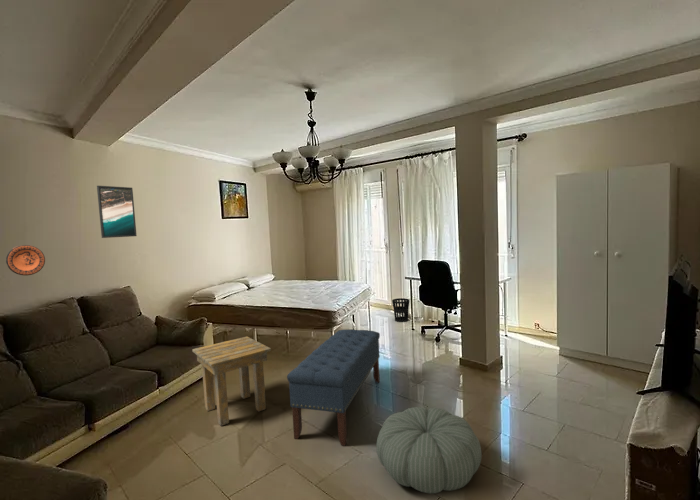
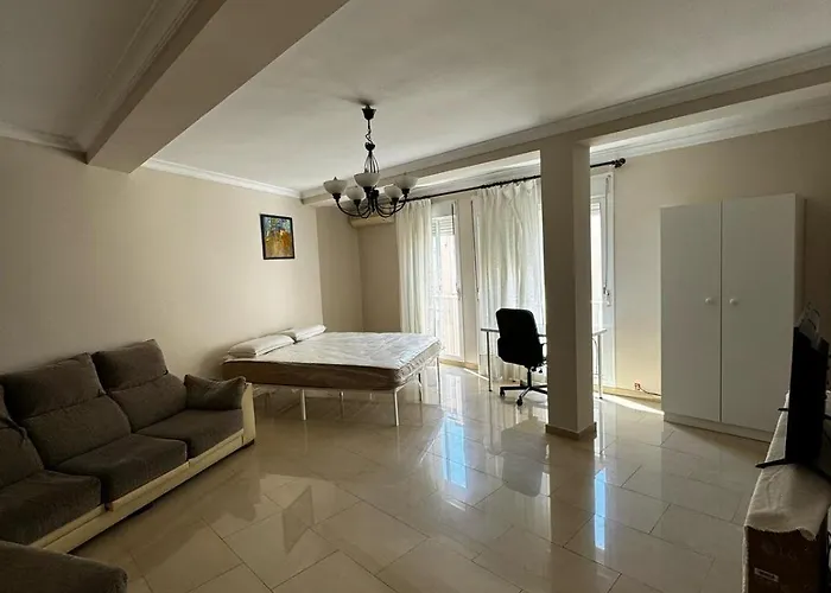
- bench [286,328,381,447]
- side table [191,335,272,427]
- decorative plate [5,244,46,276]
- pouf [376,406,483,494]
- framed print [96,185,138,239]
- wastebasket [391,297,410,323]
